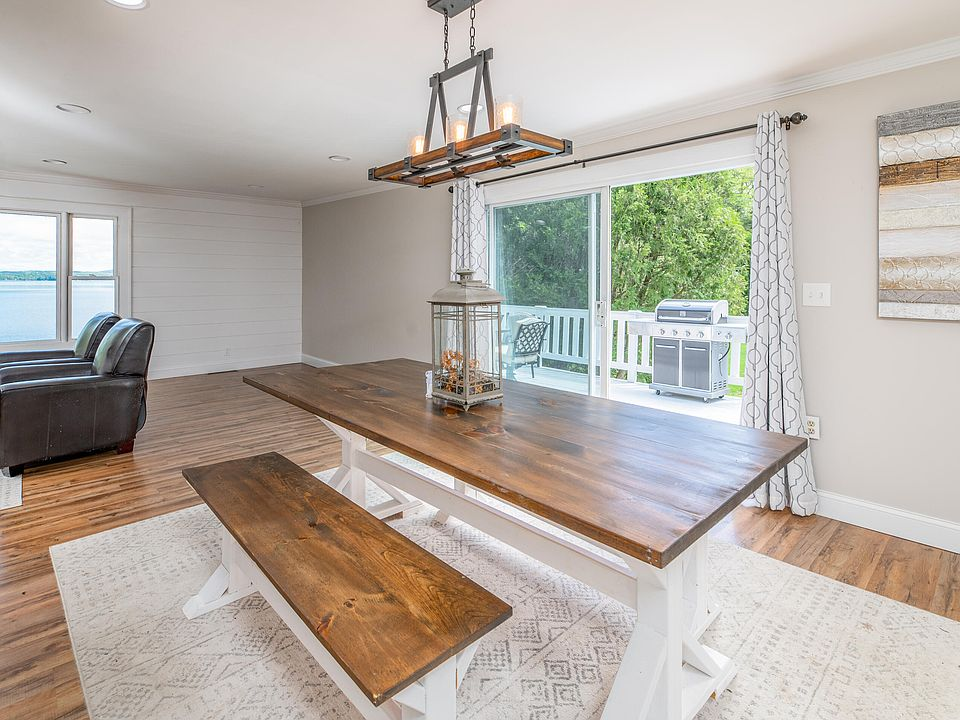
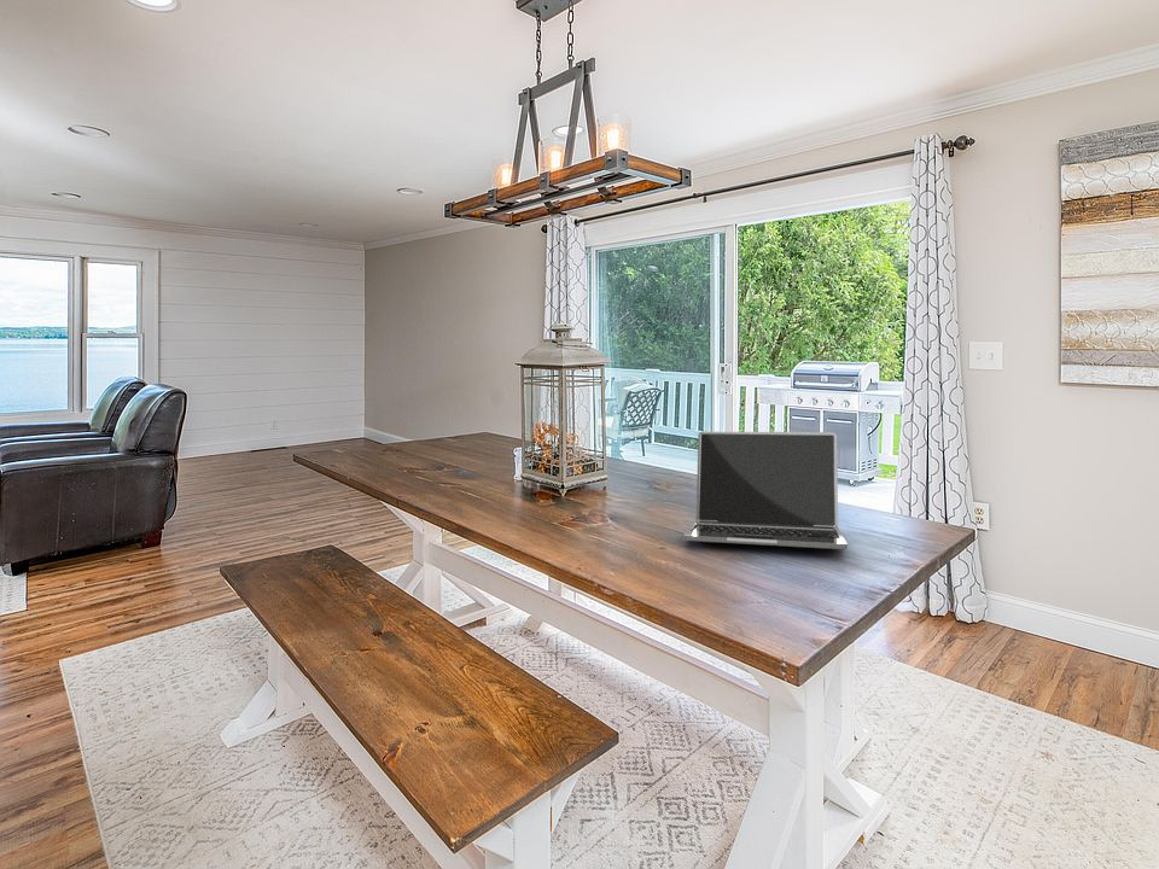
+ laptop [682,431,849,550]
